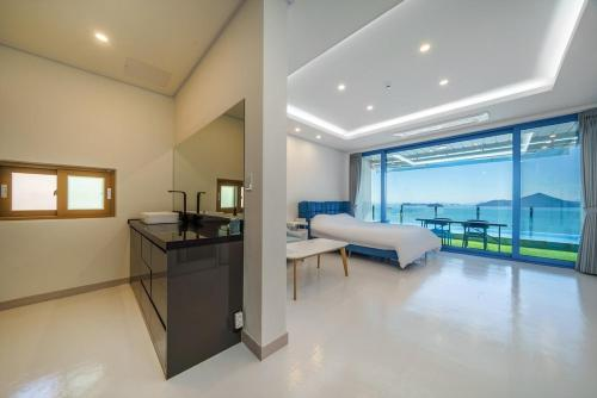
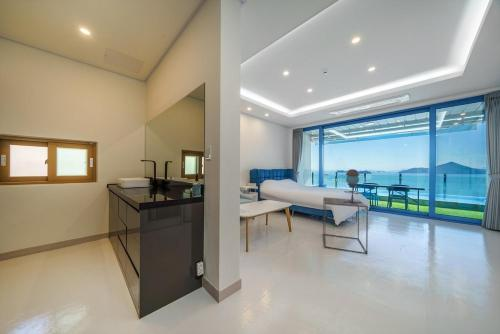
+ table lamp [343,168,363,204]
+ side table [322,196,369,255]
